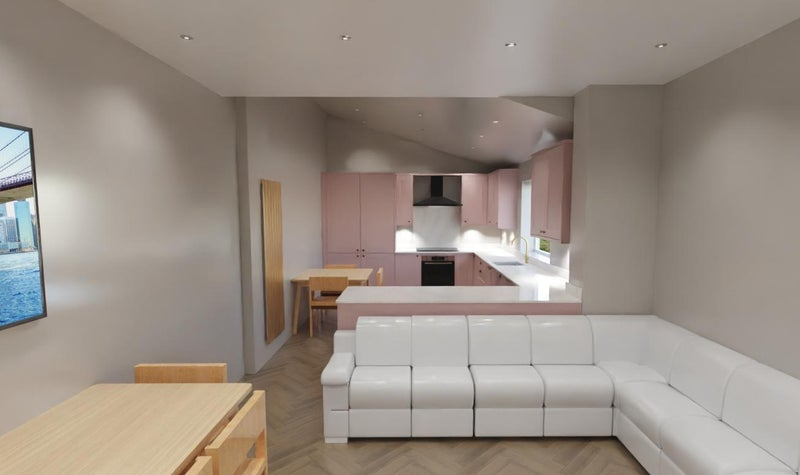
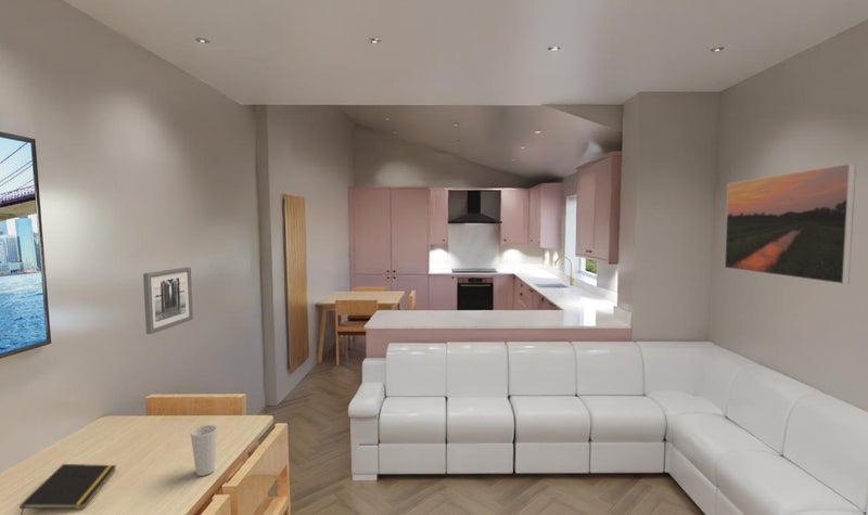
+ wall art [142,267,194,335]
+ notepad [18,463,117,515]
+ cup [190,424,218,477]
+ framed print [724,163,857,285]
